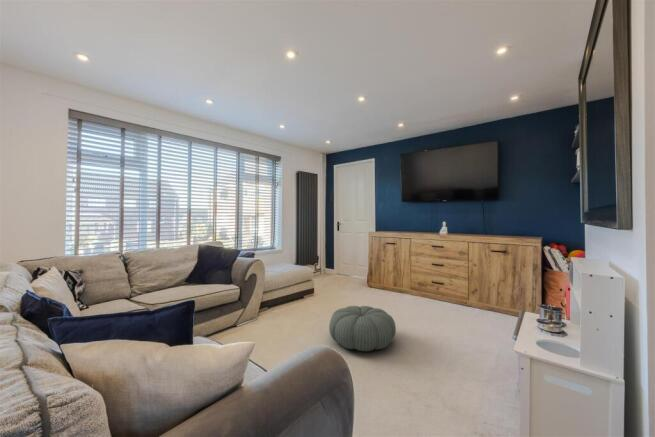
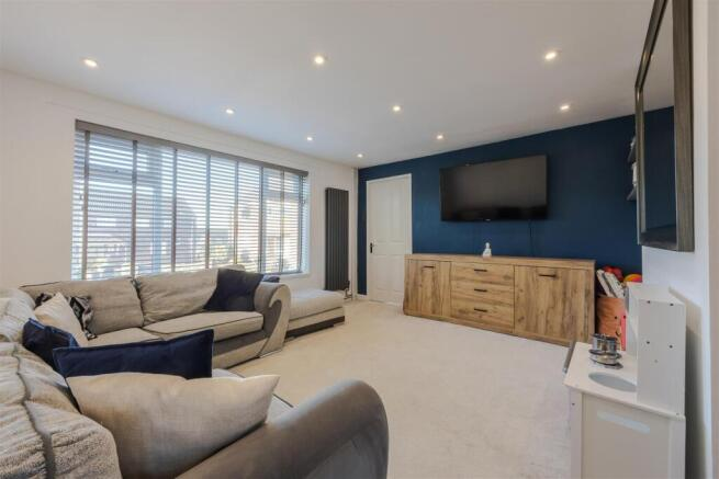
- pouf [328,305,397,352]
